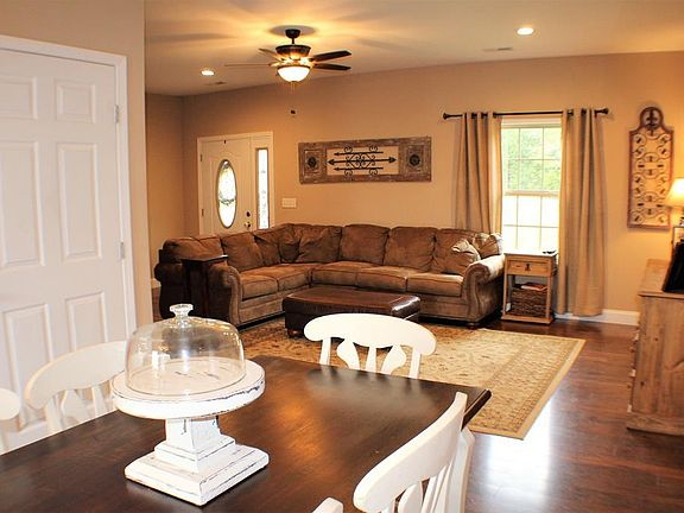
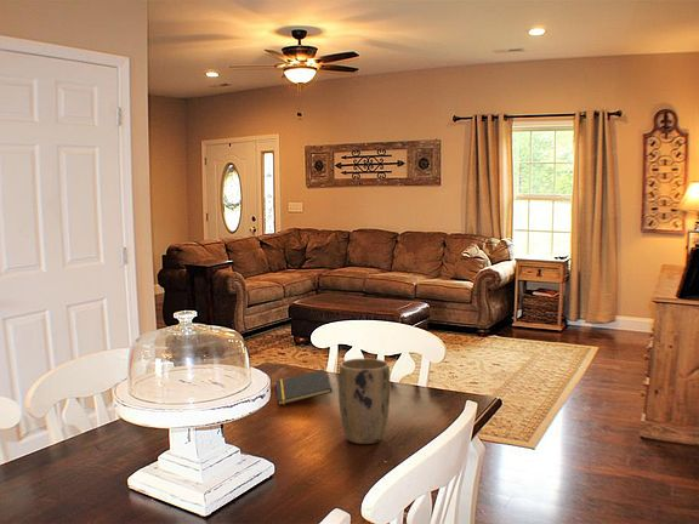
+ plant pot [337,358,391,445]
+ notepad [274,369,334,406]
